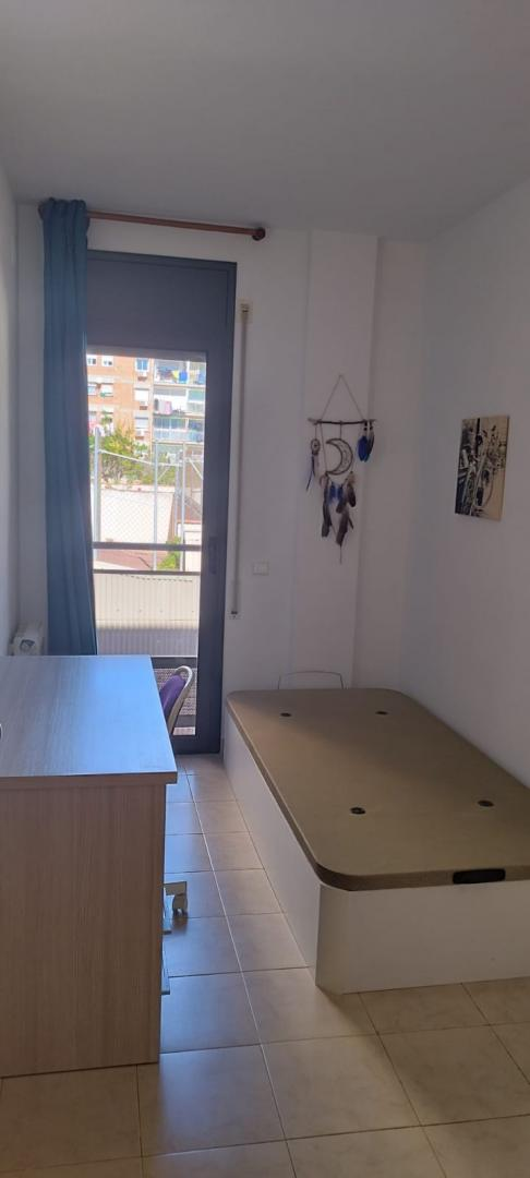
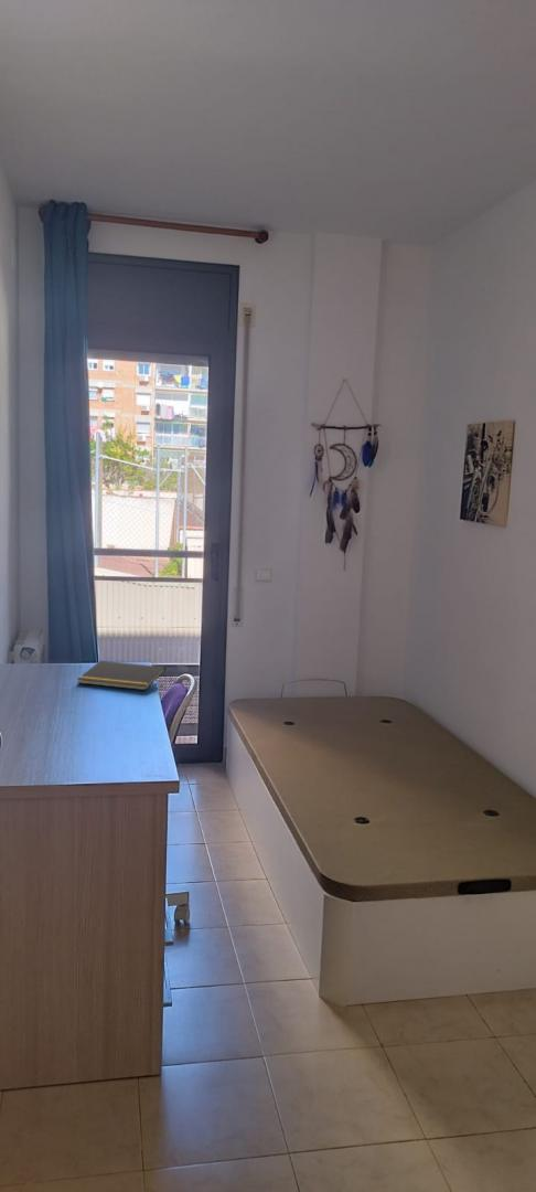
+ notepad [76,660,167,691]
